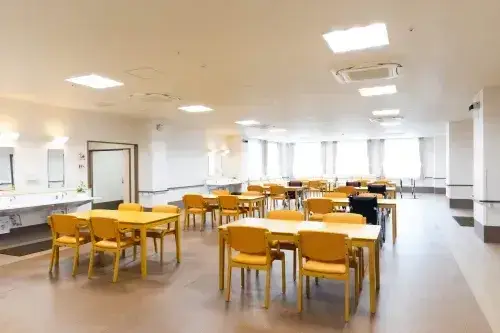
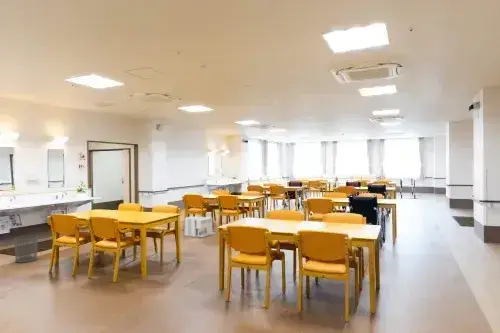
+ architectural model [183,215,216,238]
+ waste bin [13,234,39,264]
